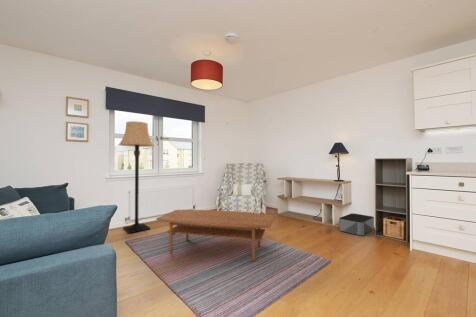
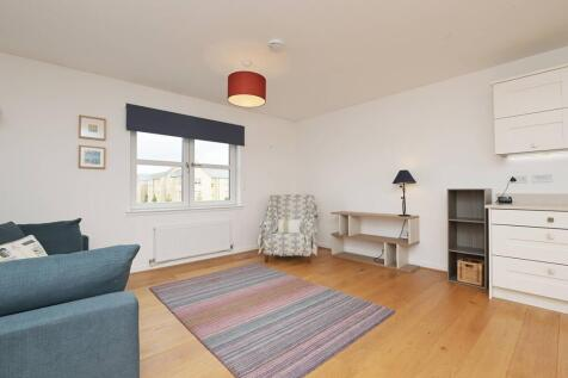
- coffee table [155,209,275,262]
- storage bin [338,212,375,236]
- lamp [117,120,156,234]
